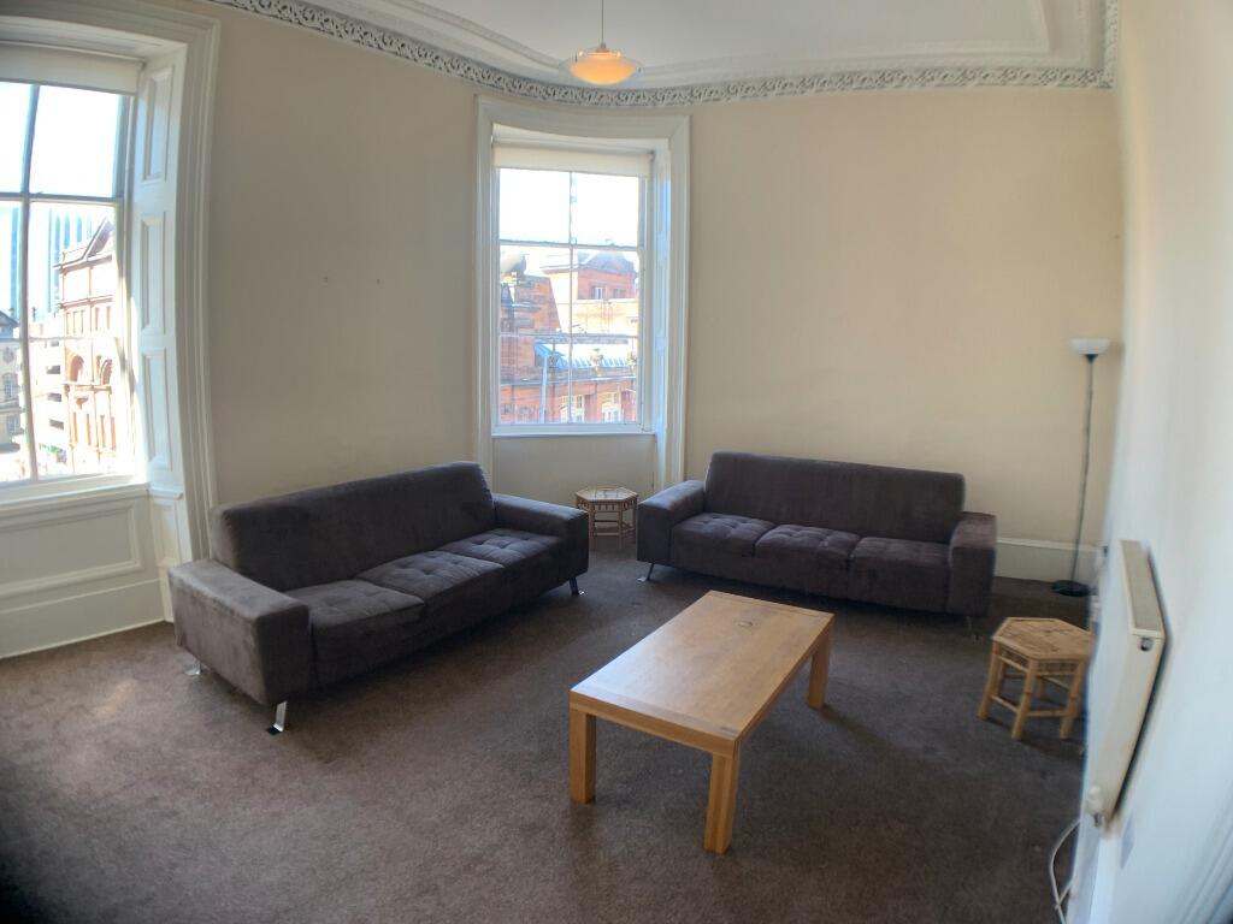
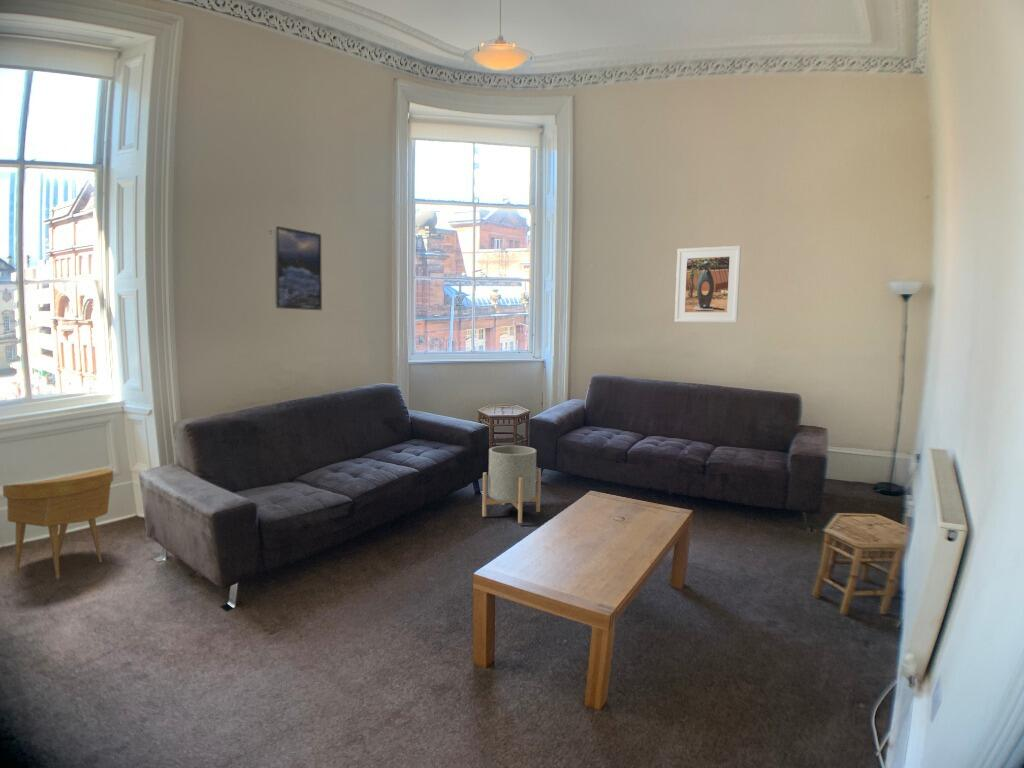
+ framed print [274,225,323,311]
+ planter [481,445,542,524]
+ side table [2,468,114,581]
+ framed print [674,245,742,323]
